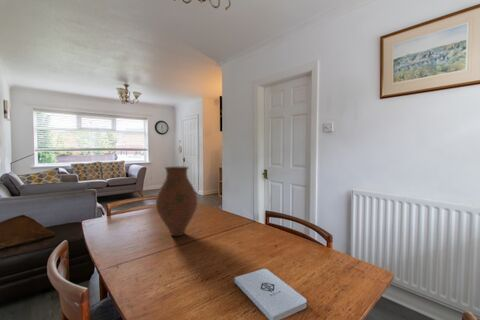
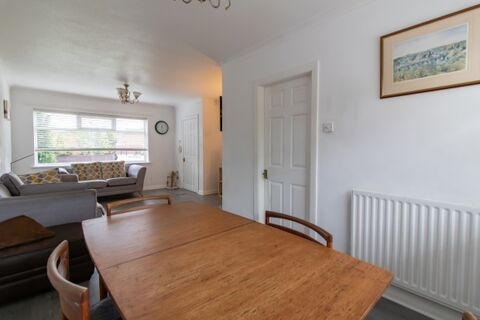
- vase [155,166,198,237]
- notepad [234,268,308,320]
